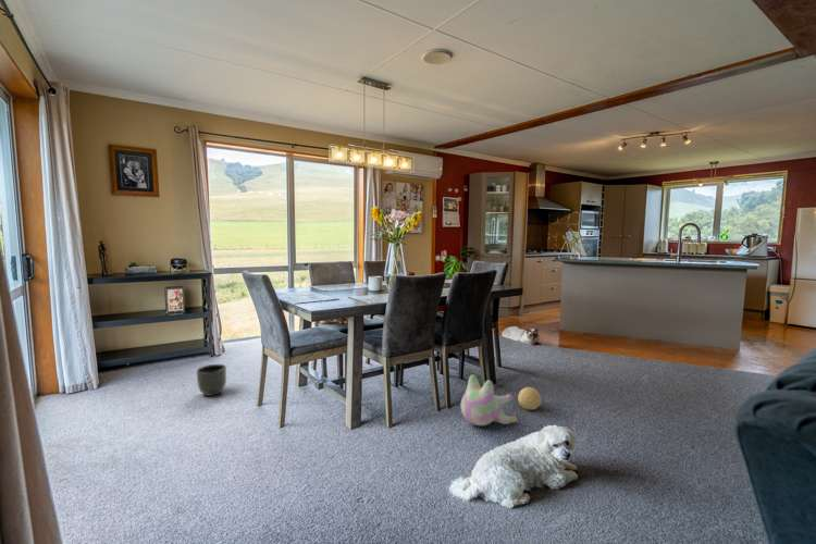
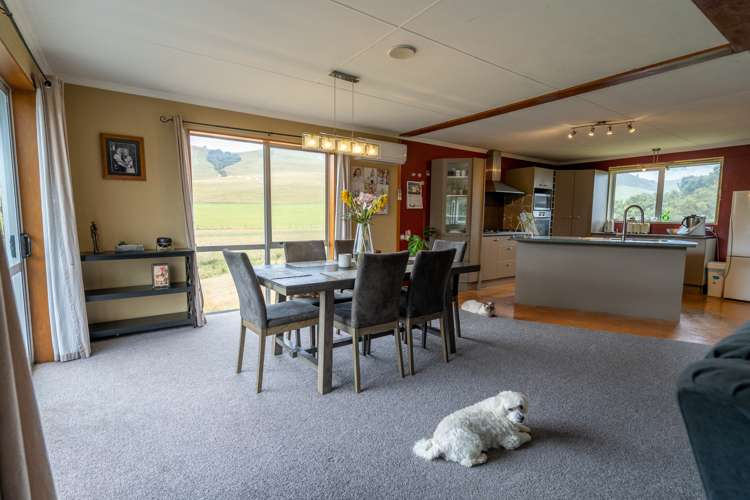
- planter [196,363,227,397]
- plush toy [460,373,518,426]
- decorative ball [517,386,542,411]
